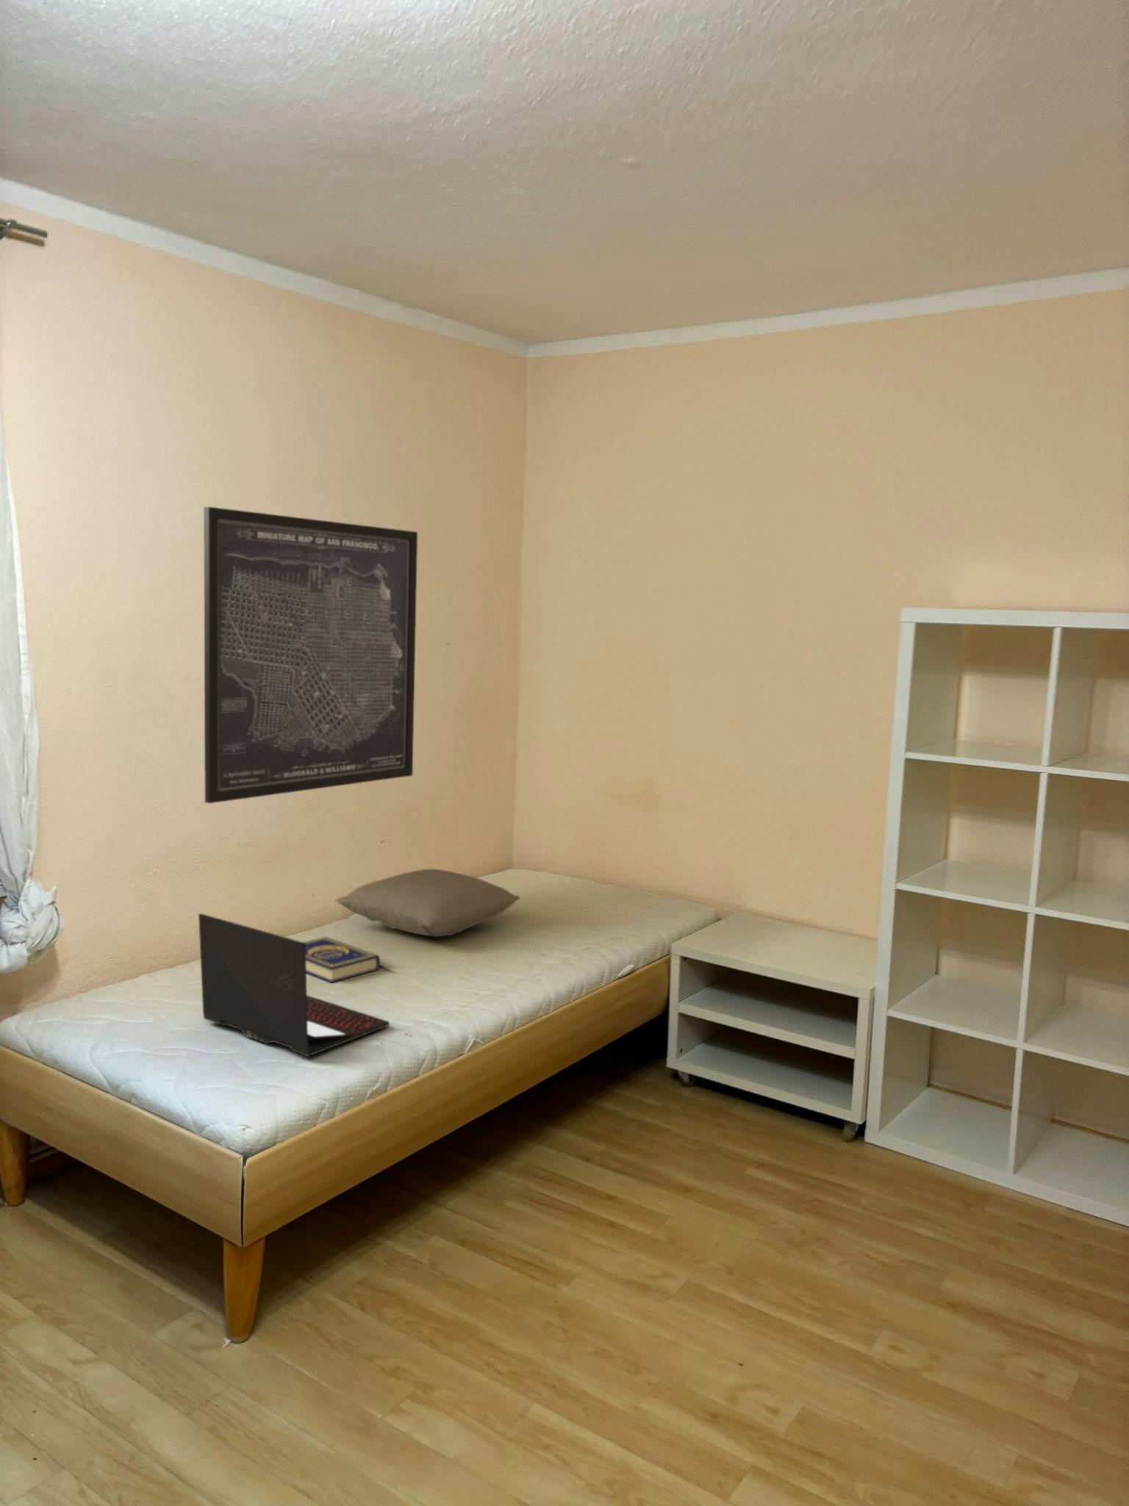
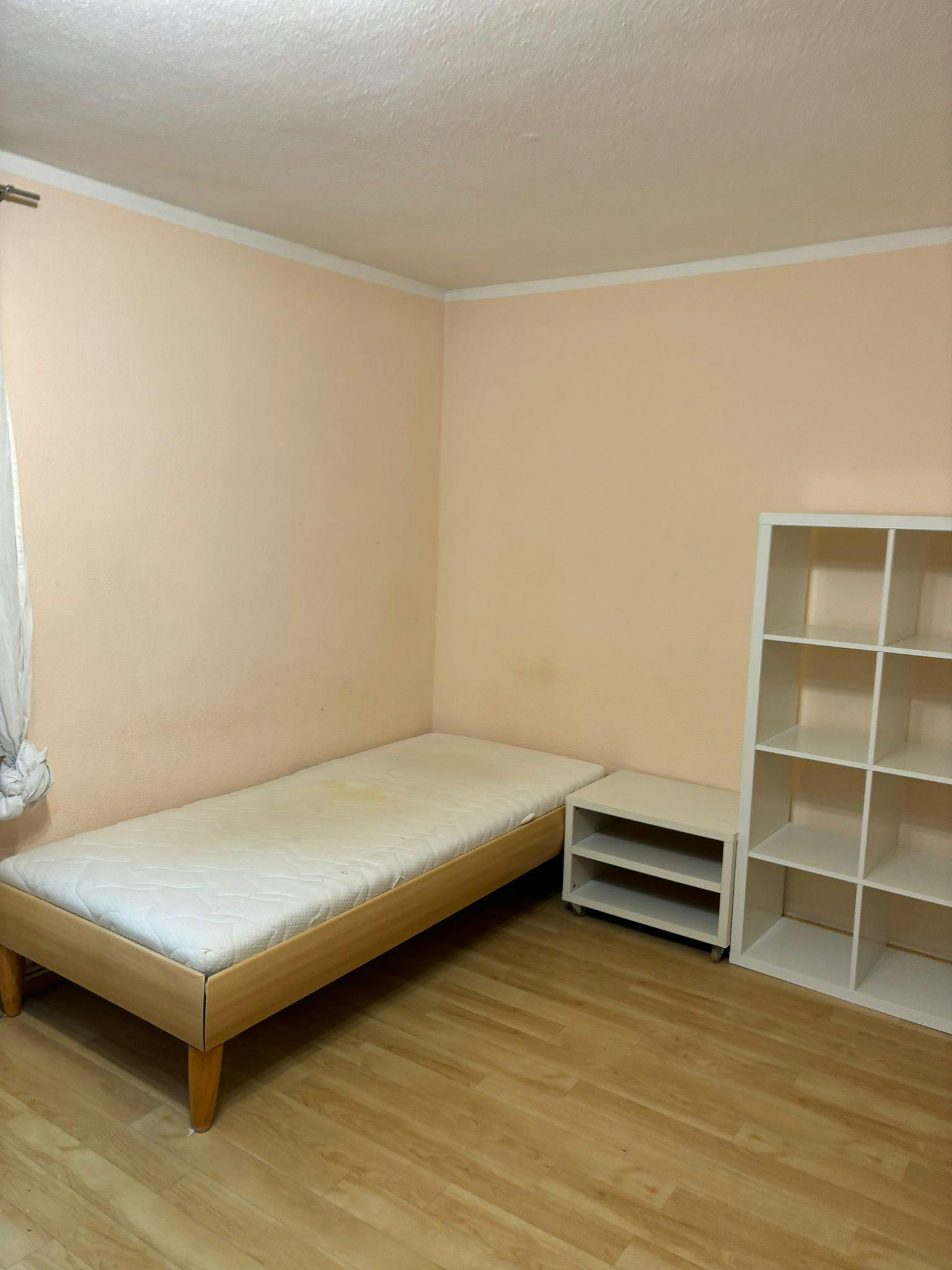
- pillow [334,868,521,938]
- wall art [203,506,419,804]
- book [304,936,381,984]
- laptop [198,913,390,1058]
